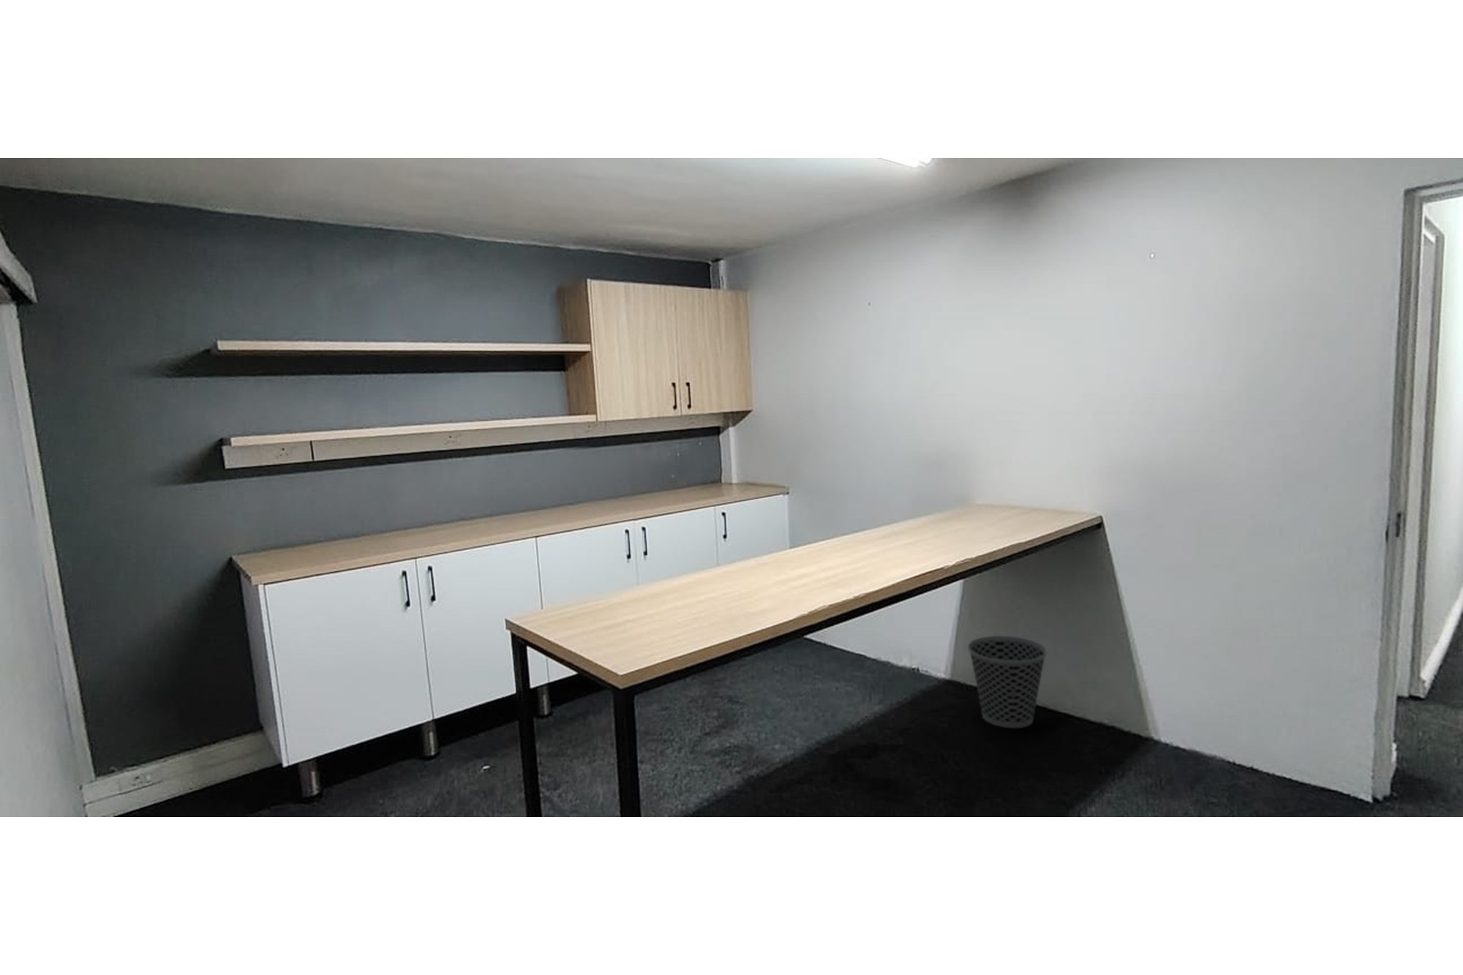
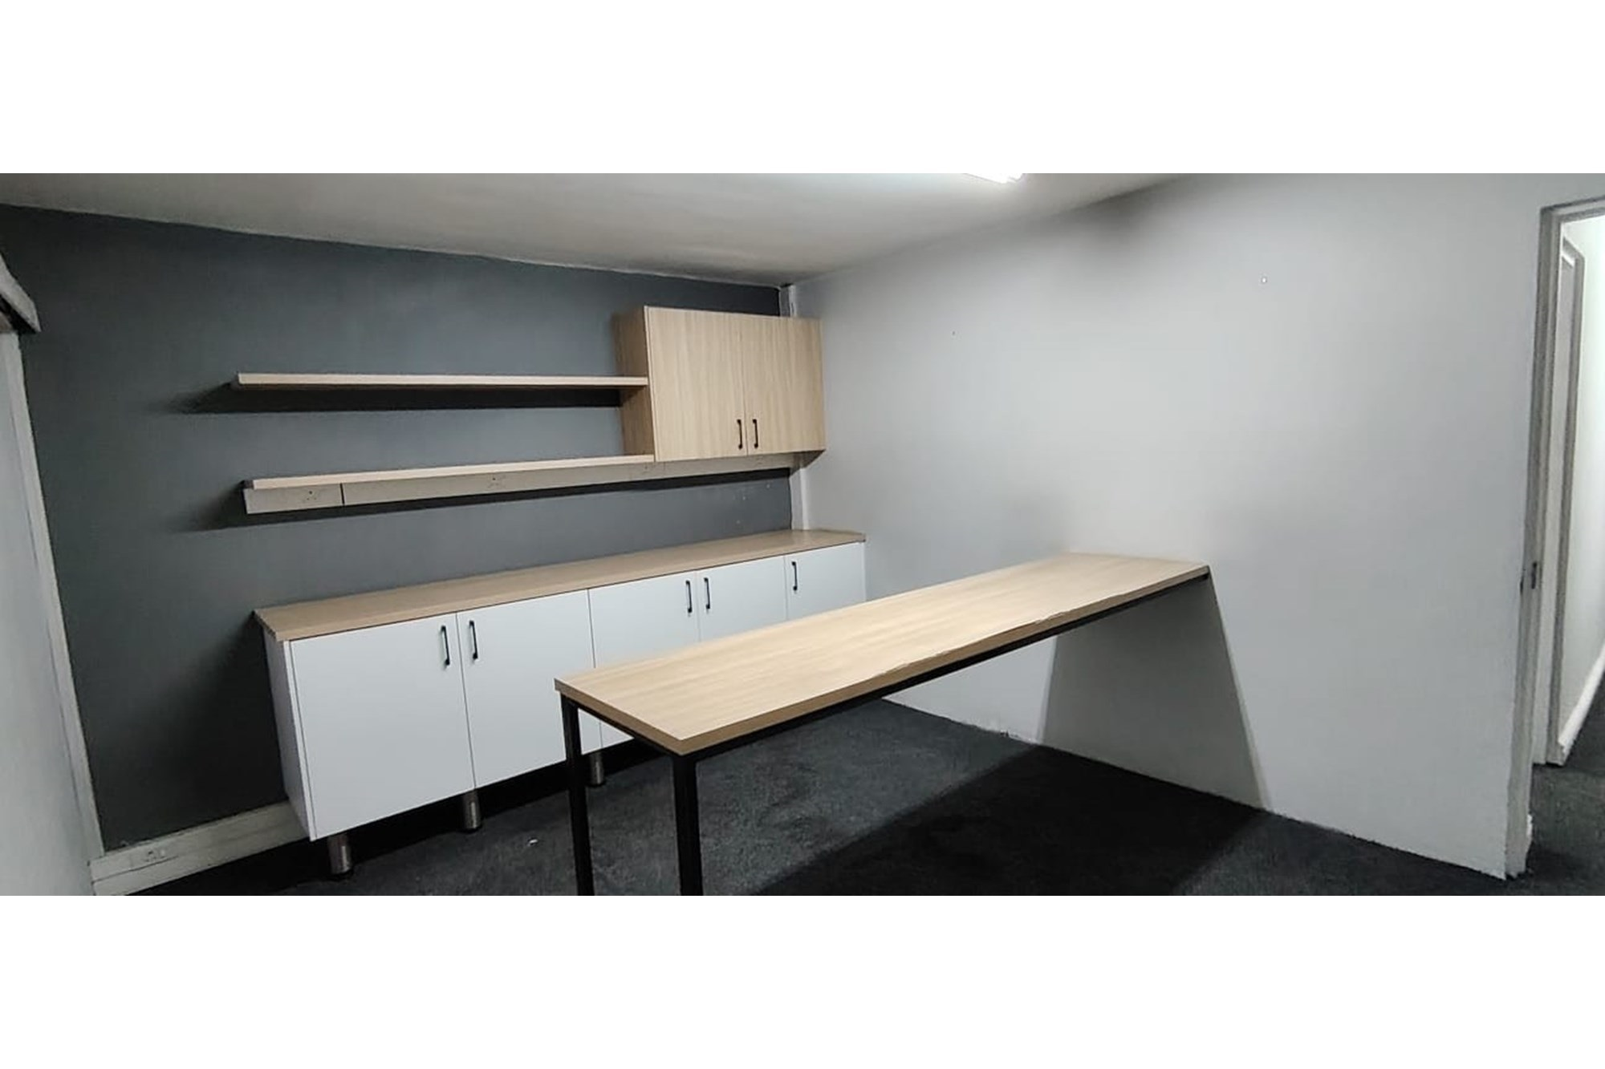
- wastebasket [967,634,1047,728]
